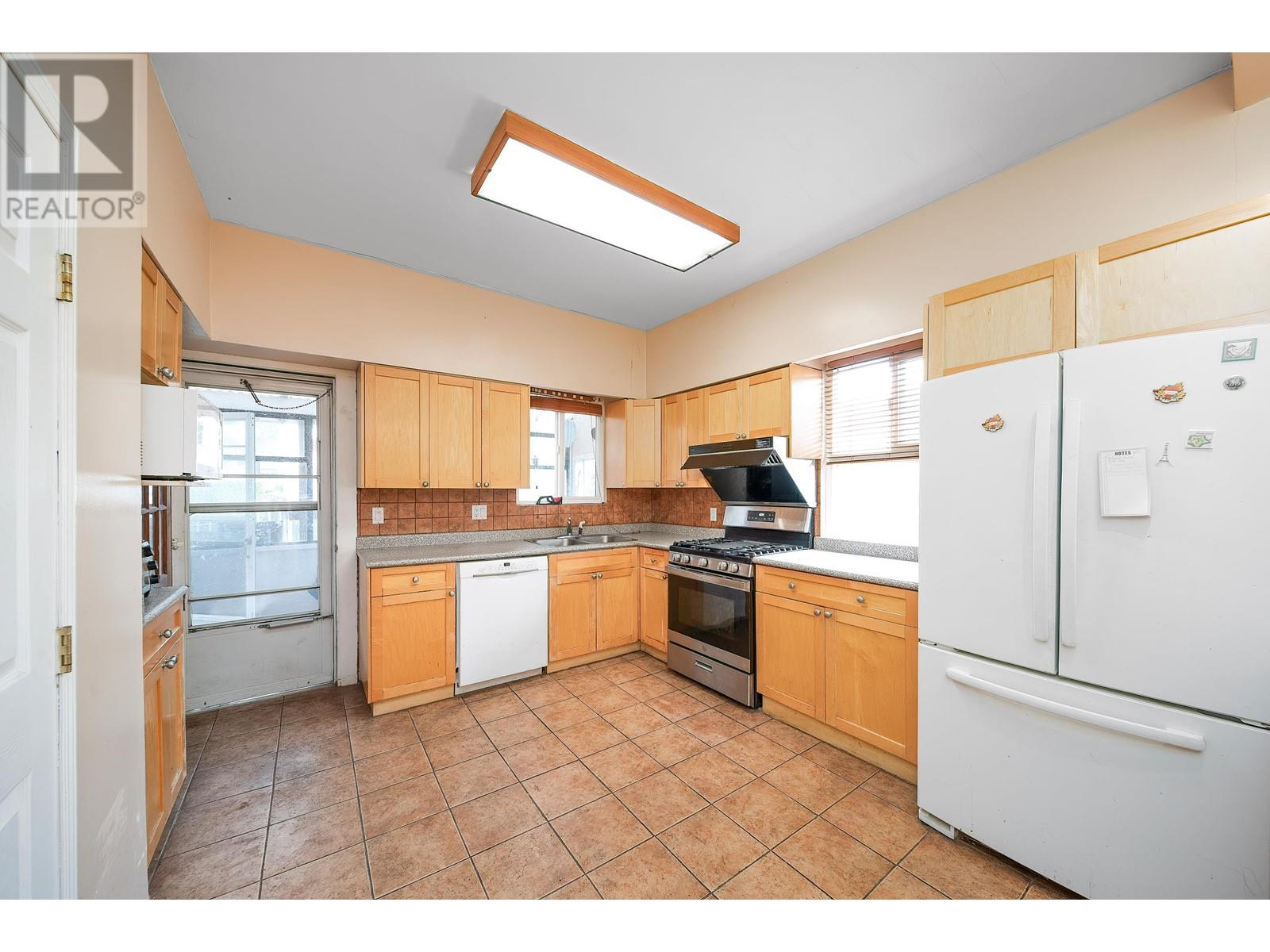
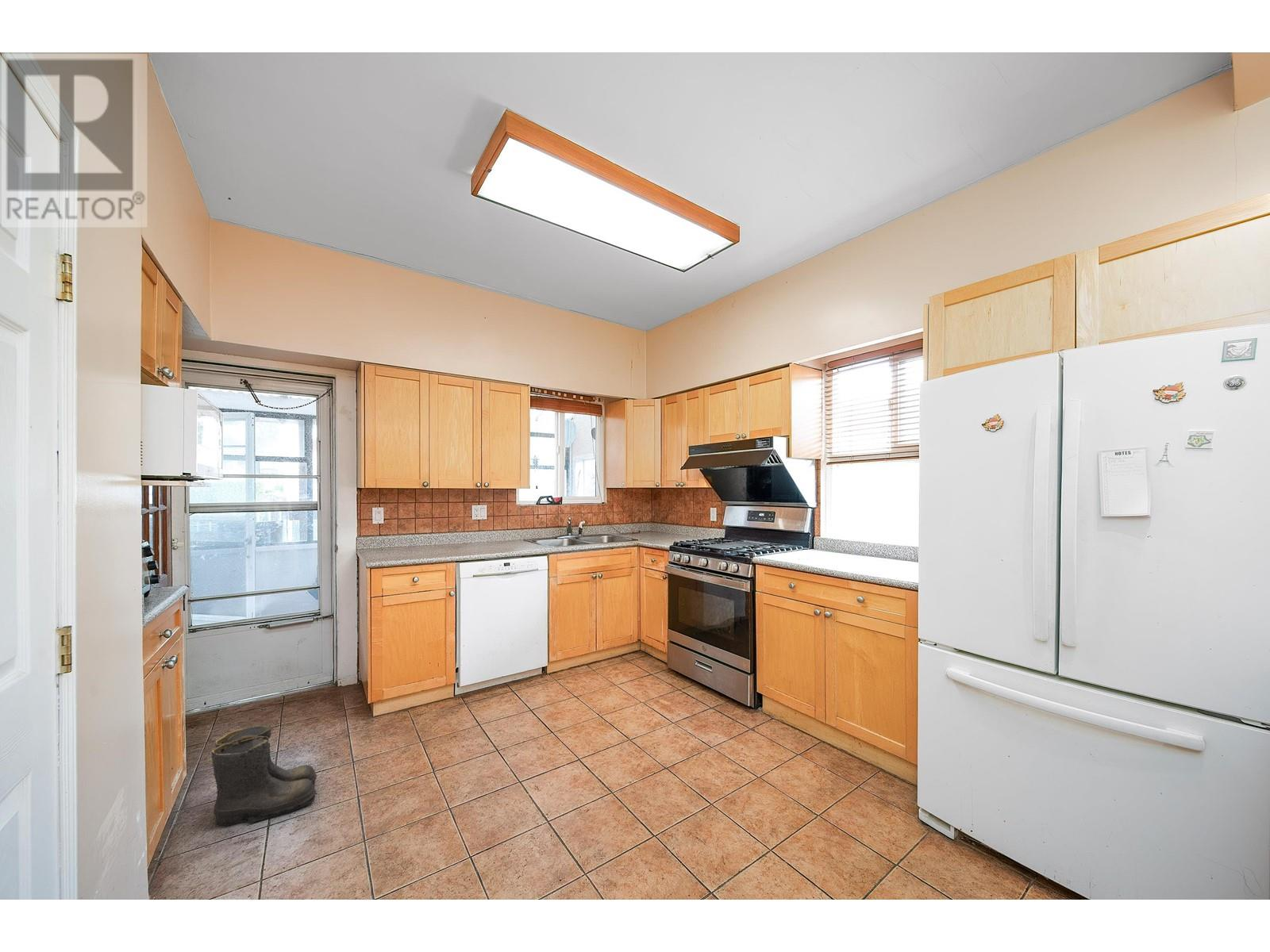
+ boots [211,724,319,827]
